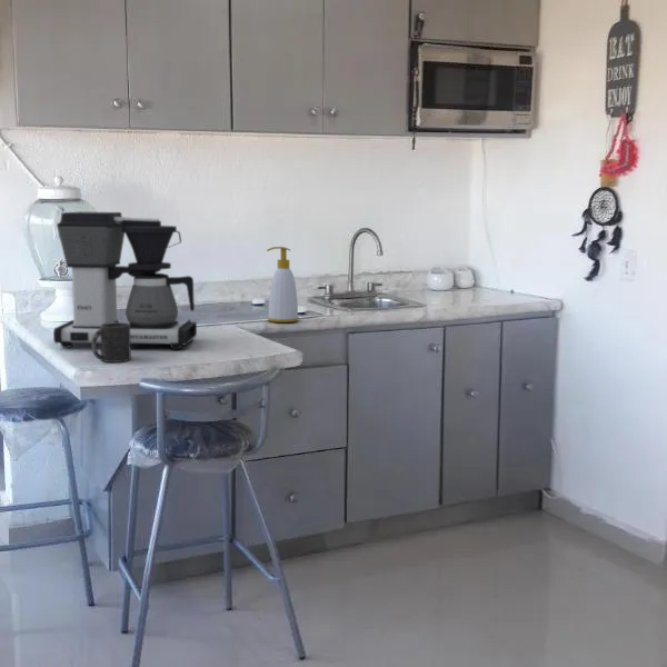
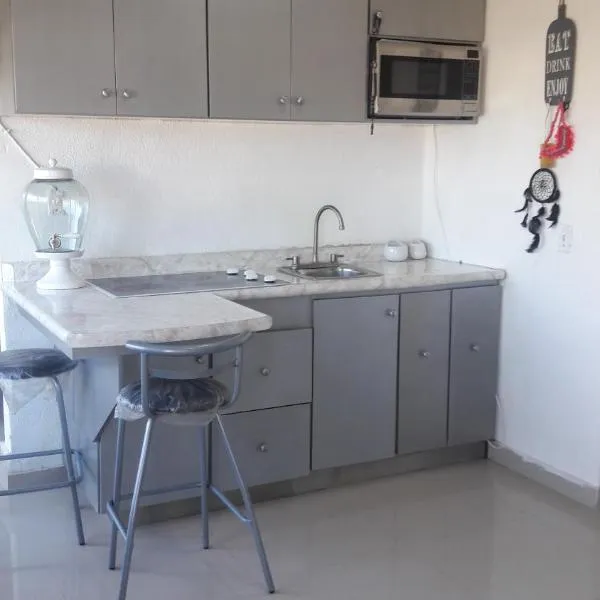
- mug [90,322,132,364]
- coffee maker [52,210,198,350]
- soap bottle [266,246,300,323]
